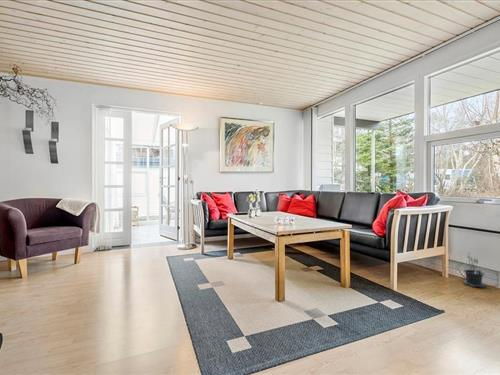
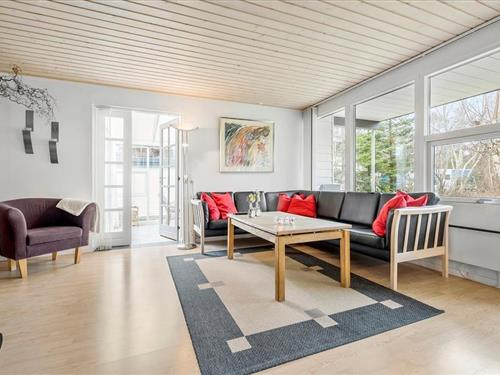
- potted plant [462,252,487,289]
